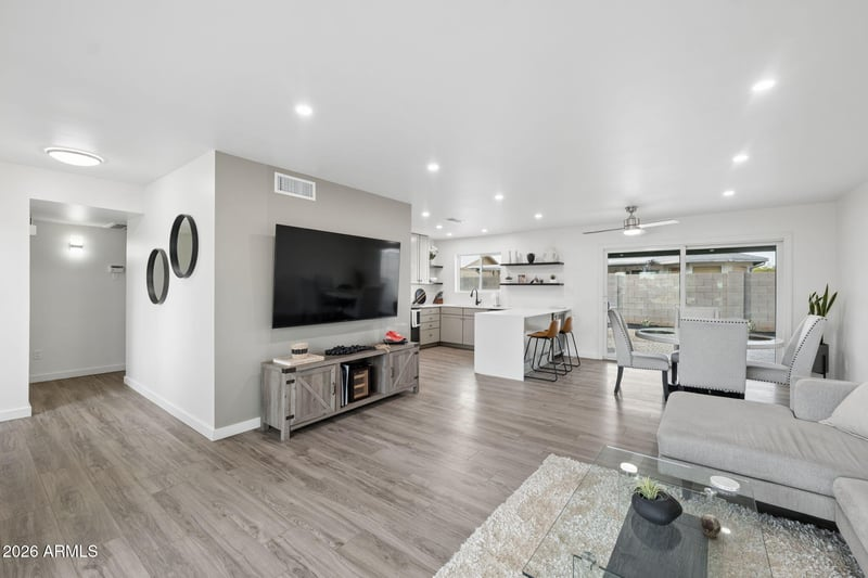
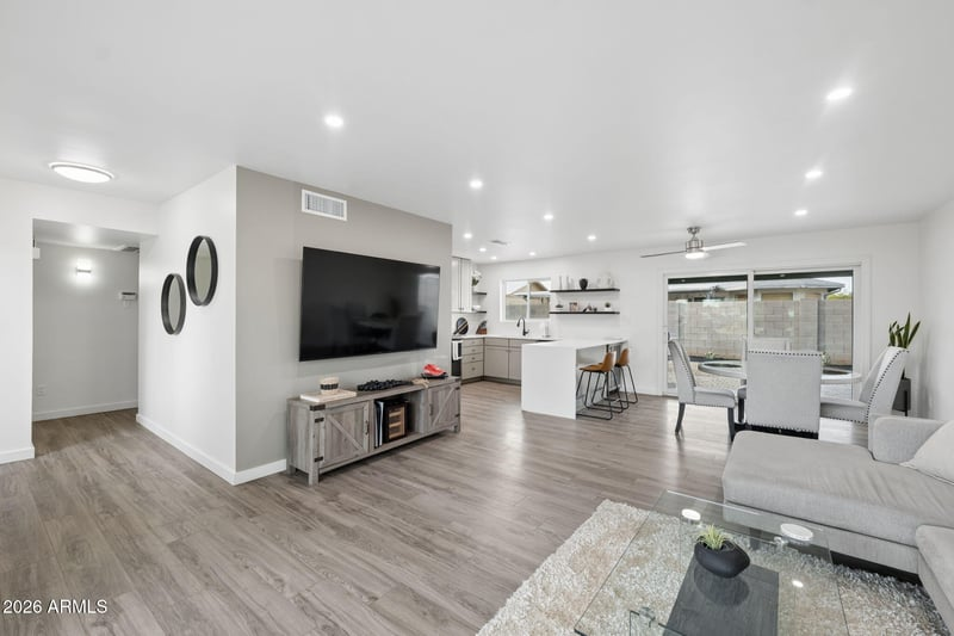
- decorative egg [699,513,722,539]
